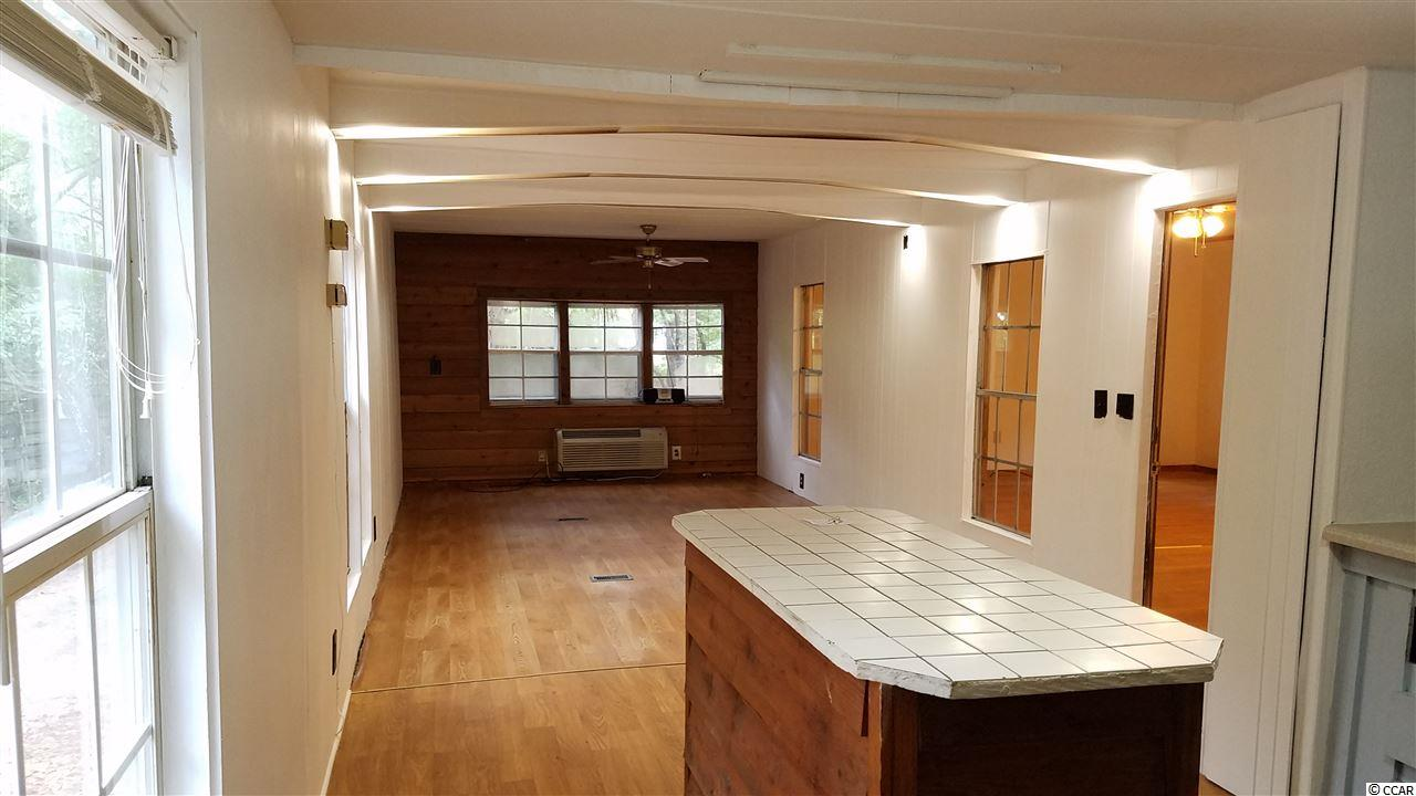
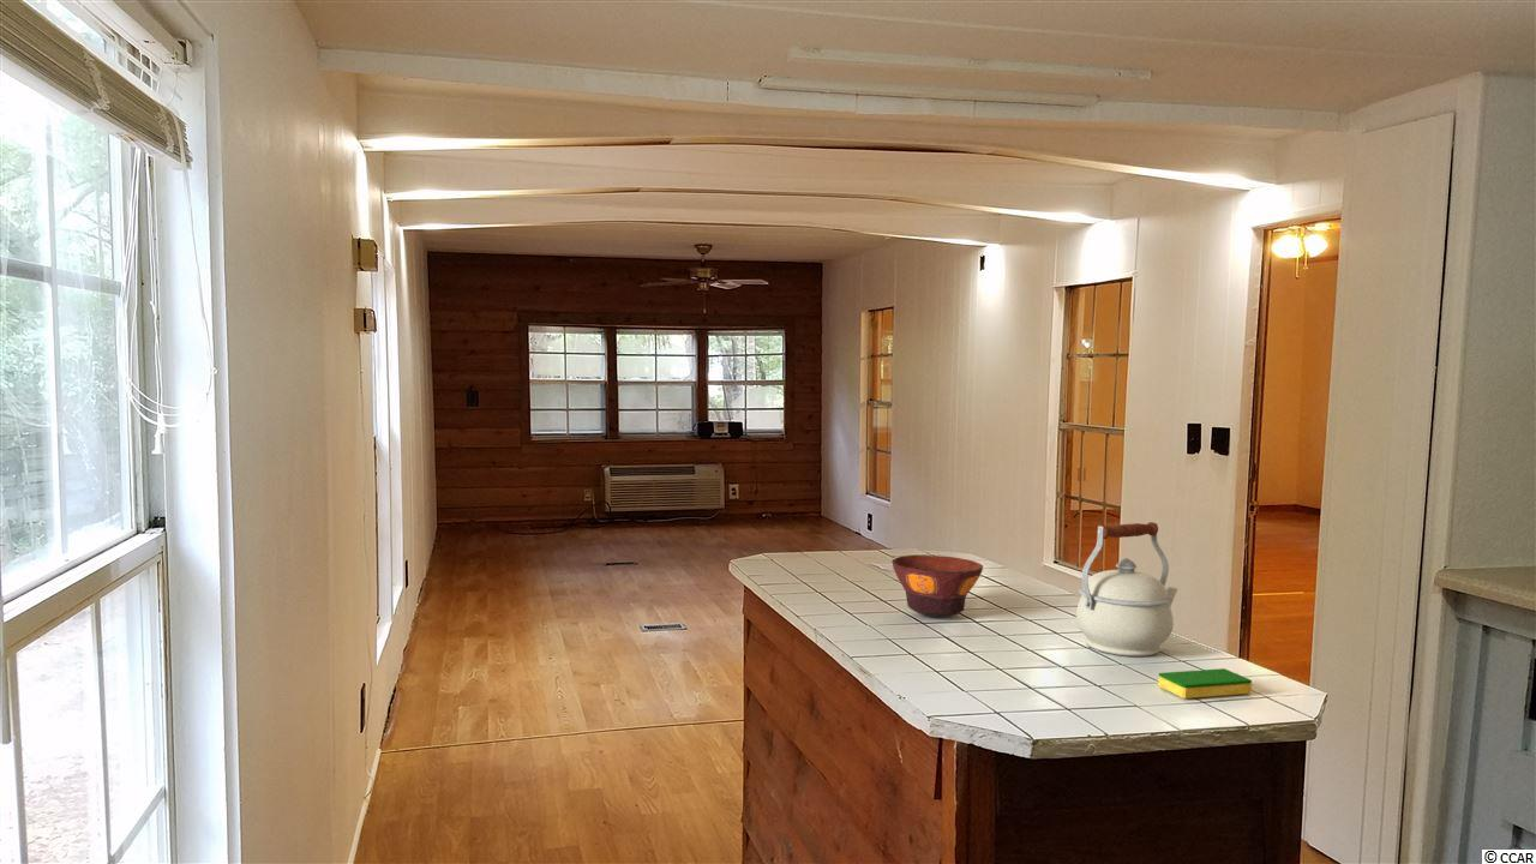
+ kettle [1075,521,1178,658]
+ bowl [890,554,984,618]
+ dish sponge [1157,667,1253,700]
